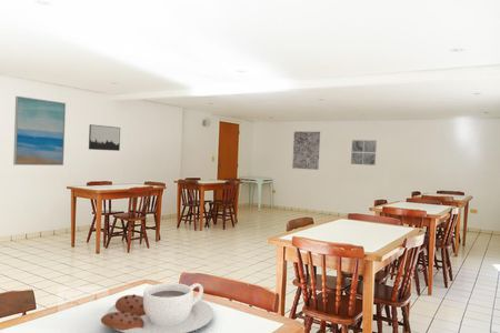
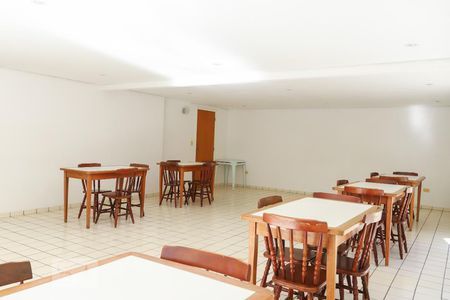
- wall art [88,123,121,152]
- wall art [350,139,378,167]
- tea set [100,282,214,333]
- wall art [12,95,67,167]
- wall art [291,131,321,171]
